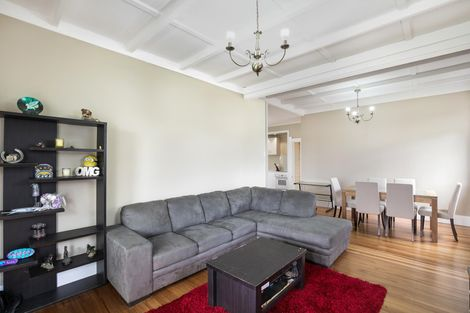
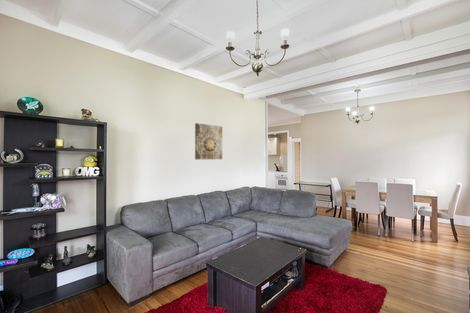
+ wall art [194,122,223,160]
